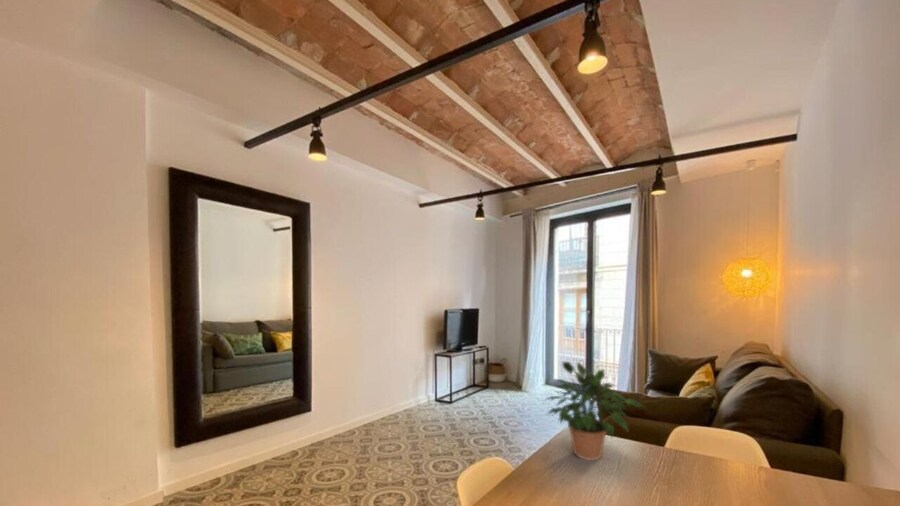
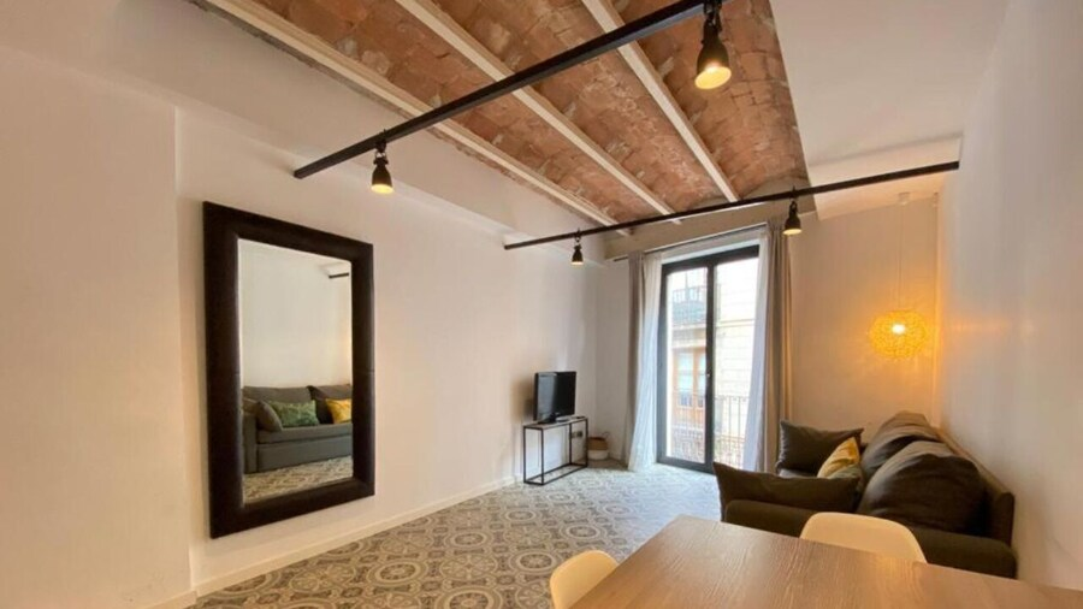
- potted plant [541,360,645,462]
